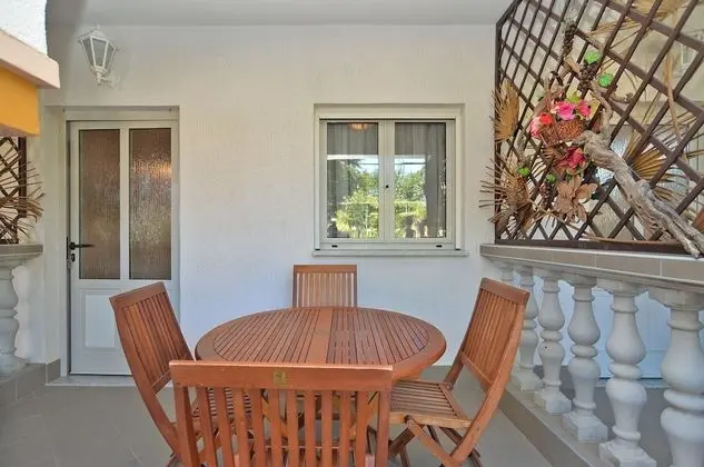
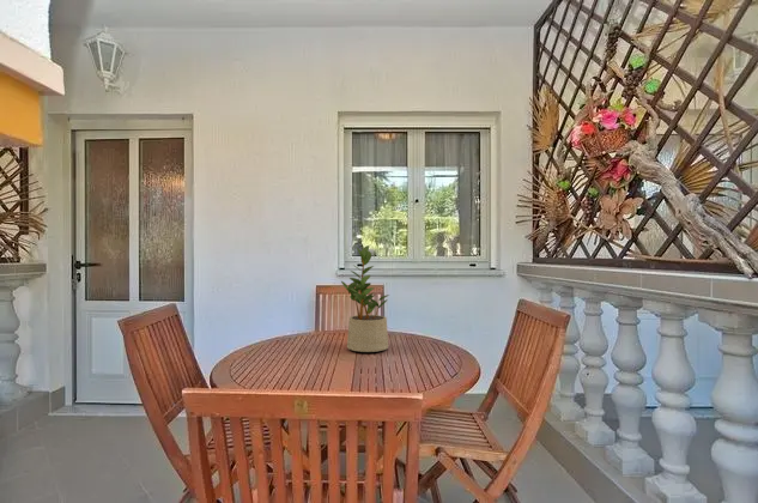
+ potted plant [340,244,390,353]
